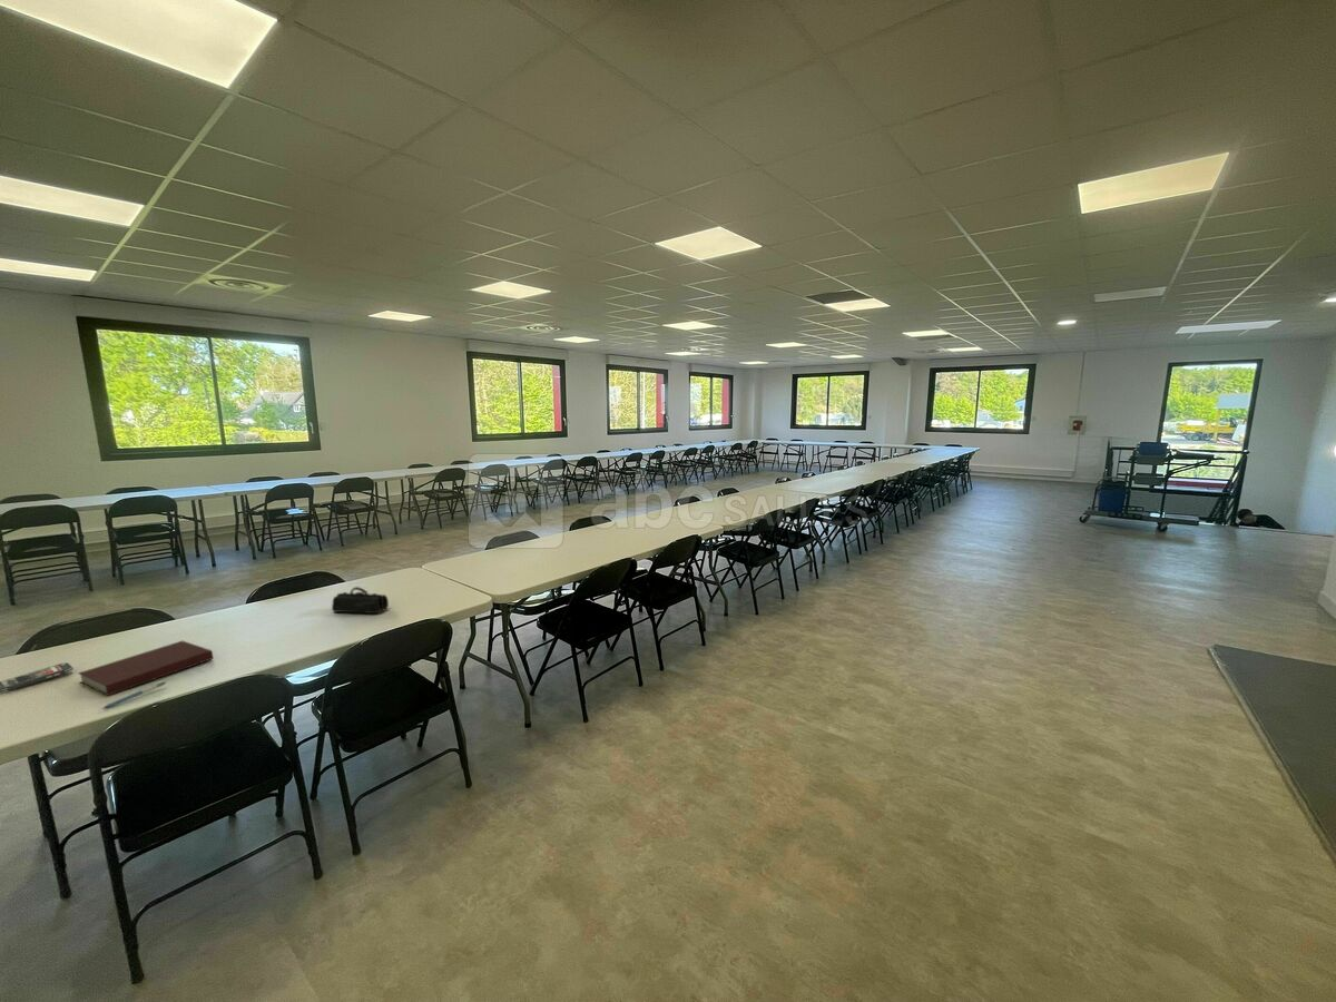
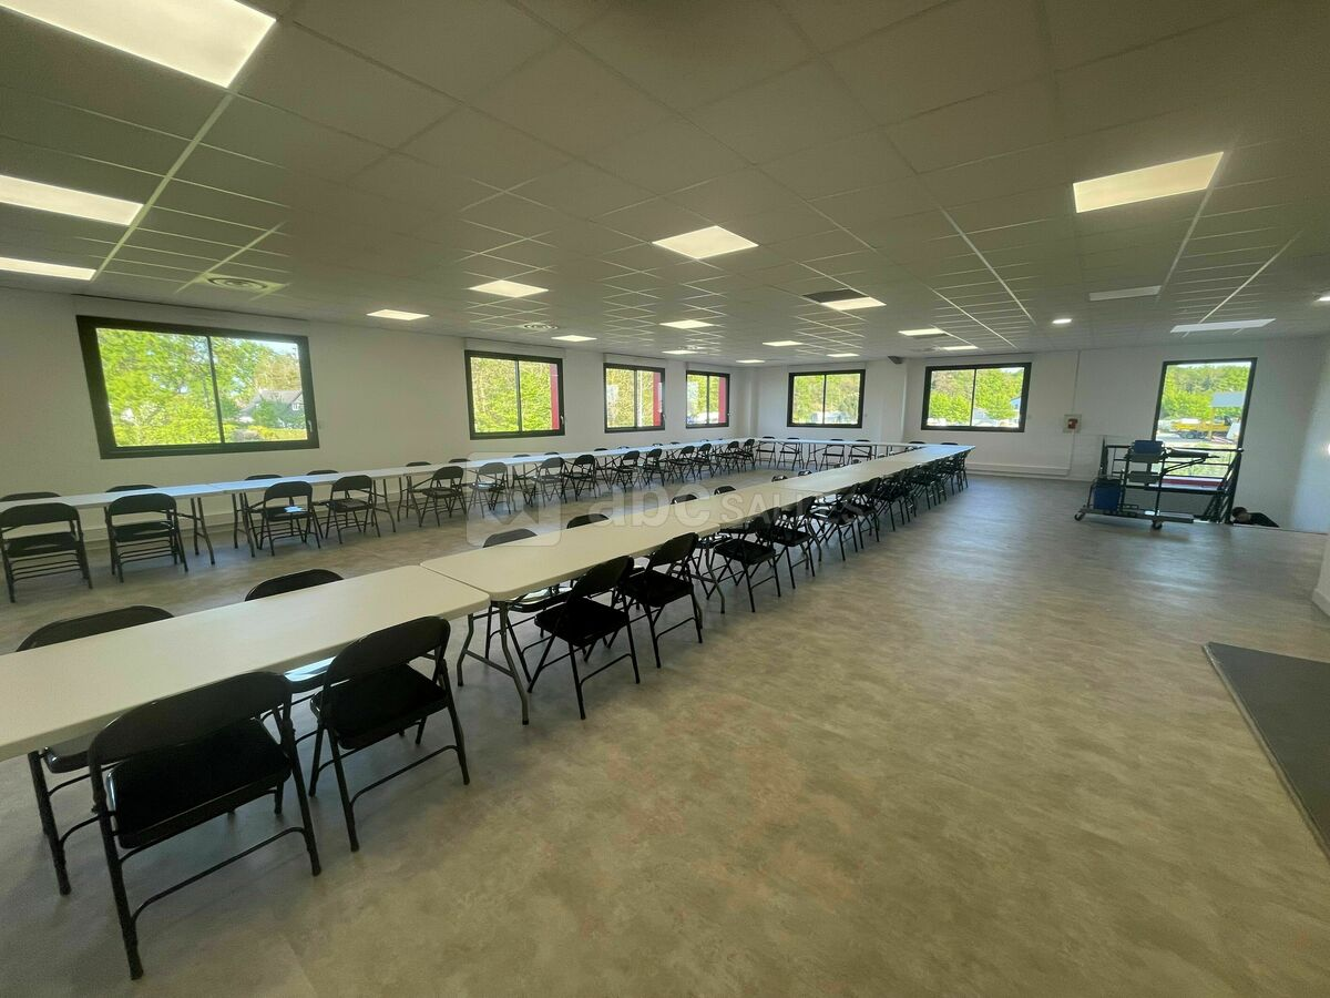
- smartphone [0,661,75,694]
- pencil case [331,586,390,615]
- notebook [77,640,214,697]
- pen [100,680,168,710]
